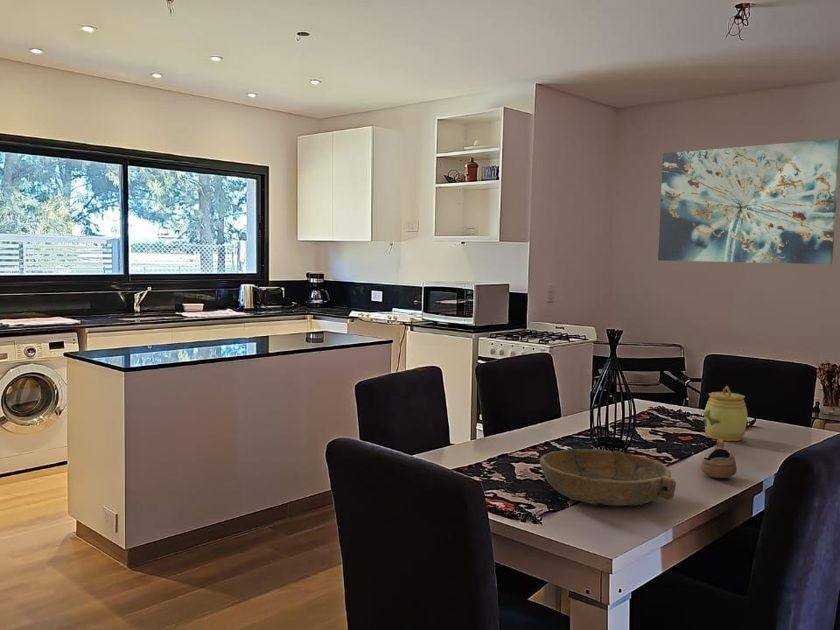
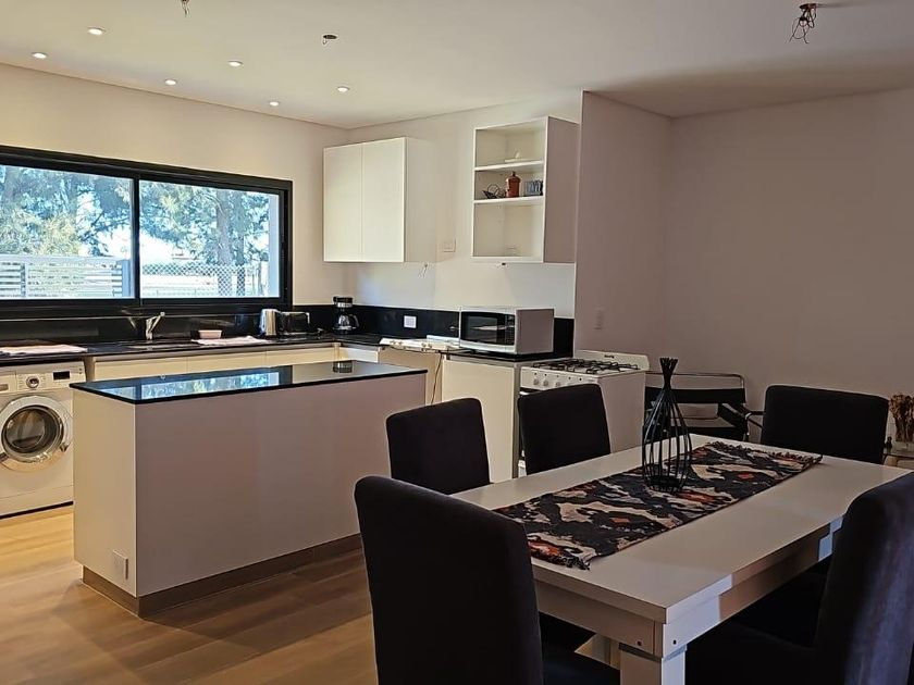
- jar [703,385,749,442]
- cup [700,439,738,479]
- bowl [539,448,677,507]
- wall art [657,138,840,265]
